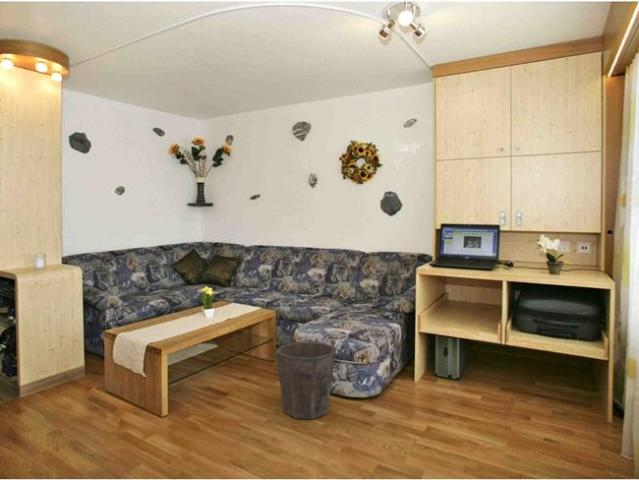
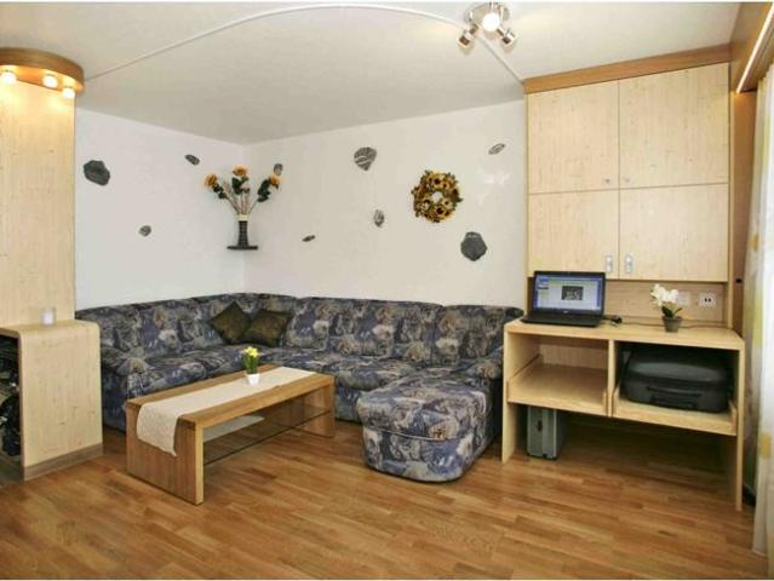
- waste bin [275,341,337,420]
